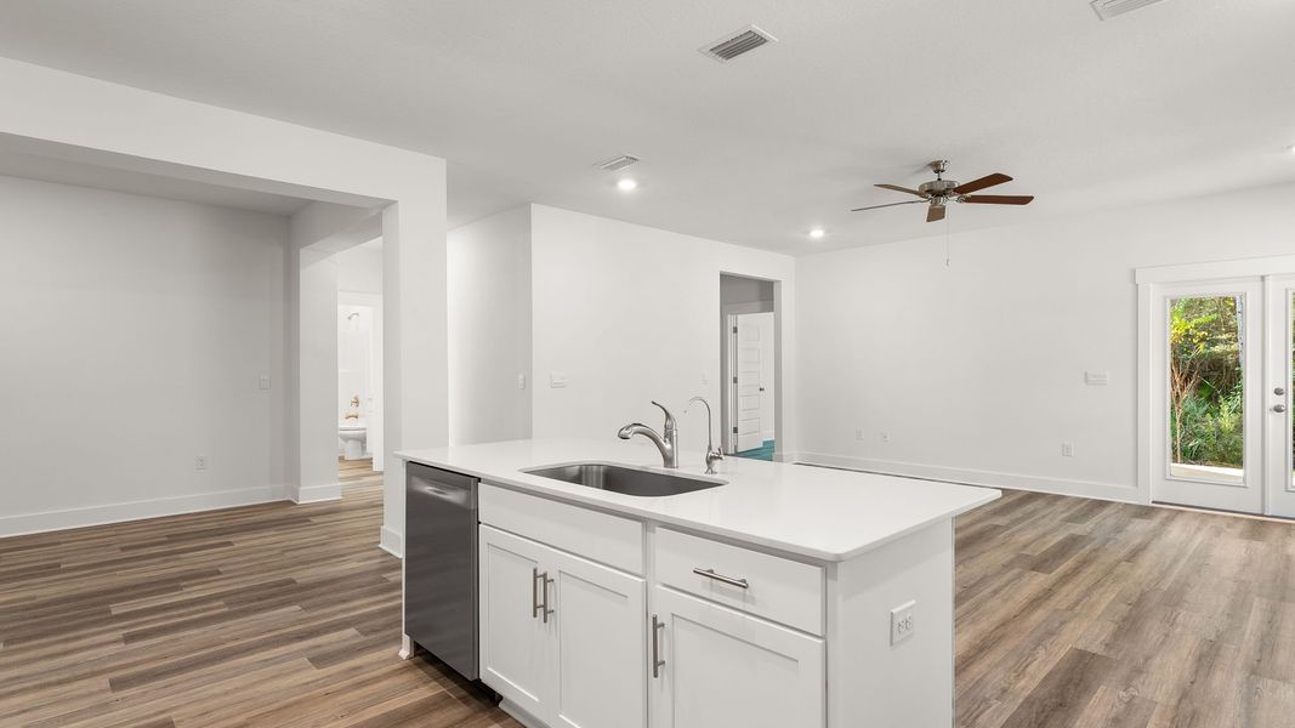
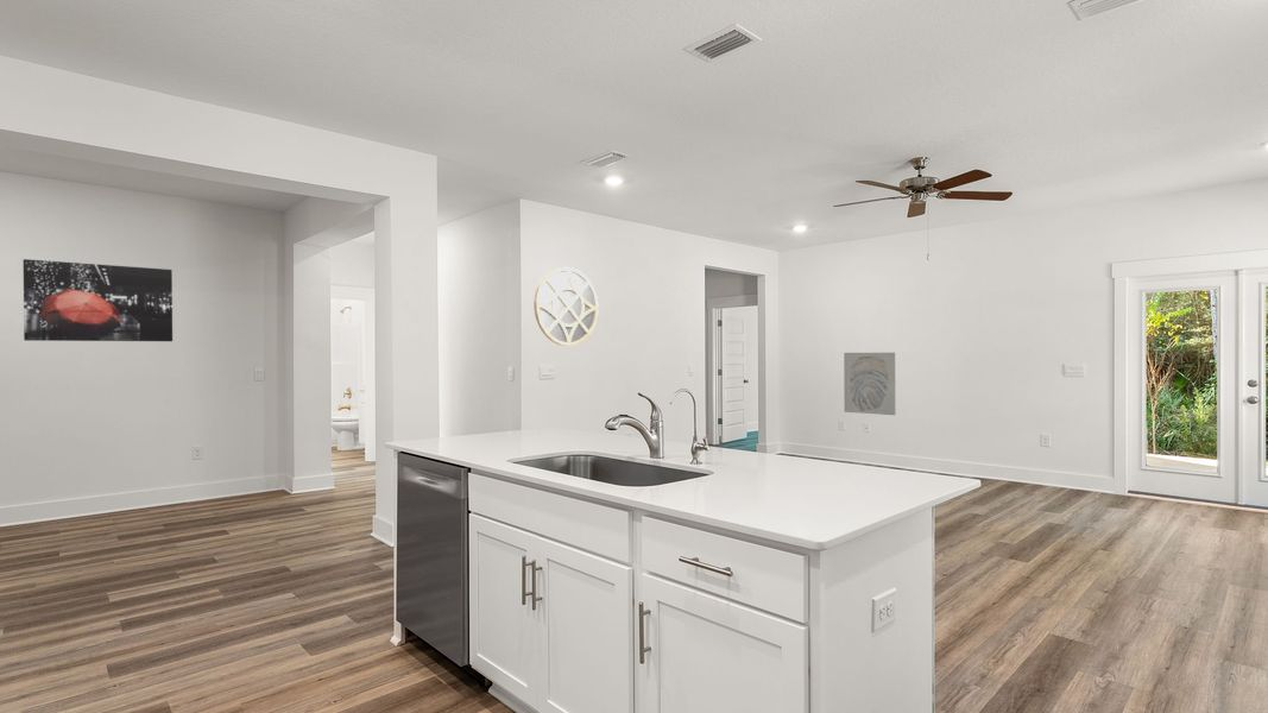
+ home mirror [532,266,600,347]
+ wall art [843,352,896,416]
+ wall art [23,258,174,342]
